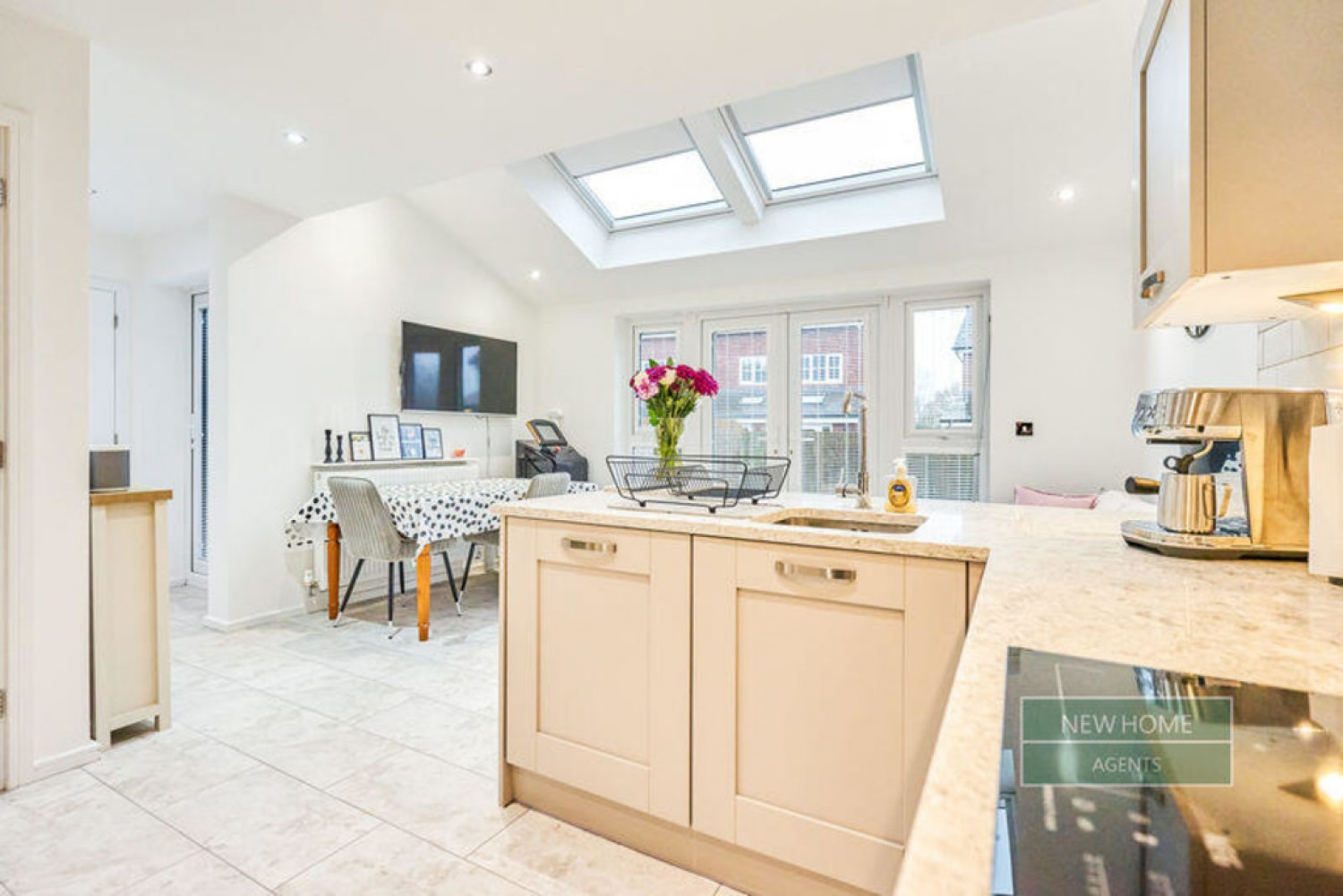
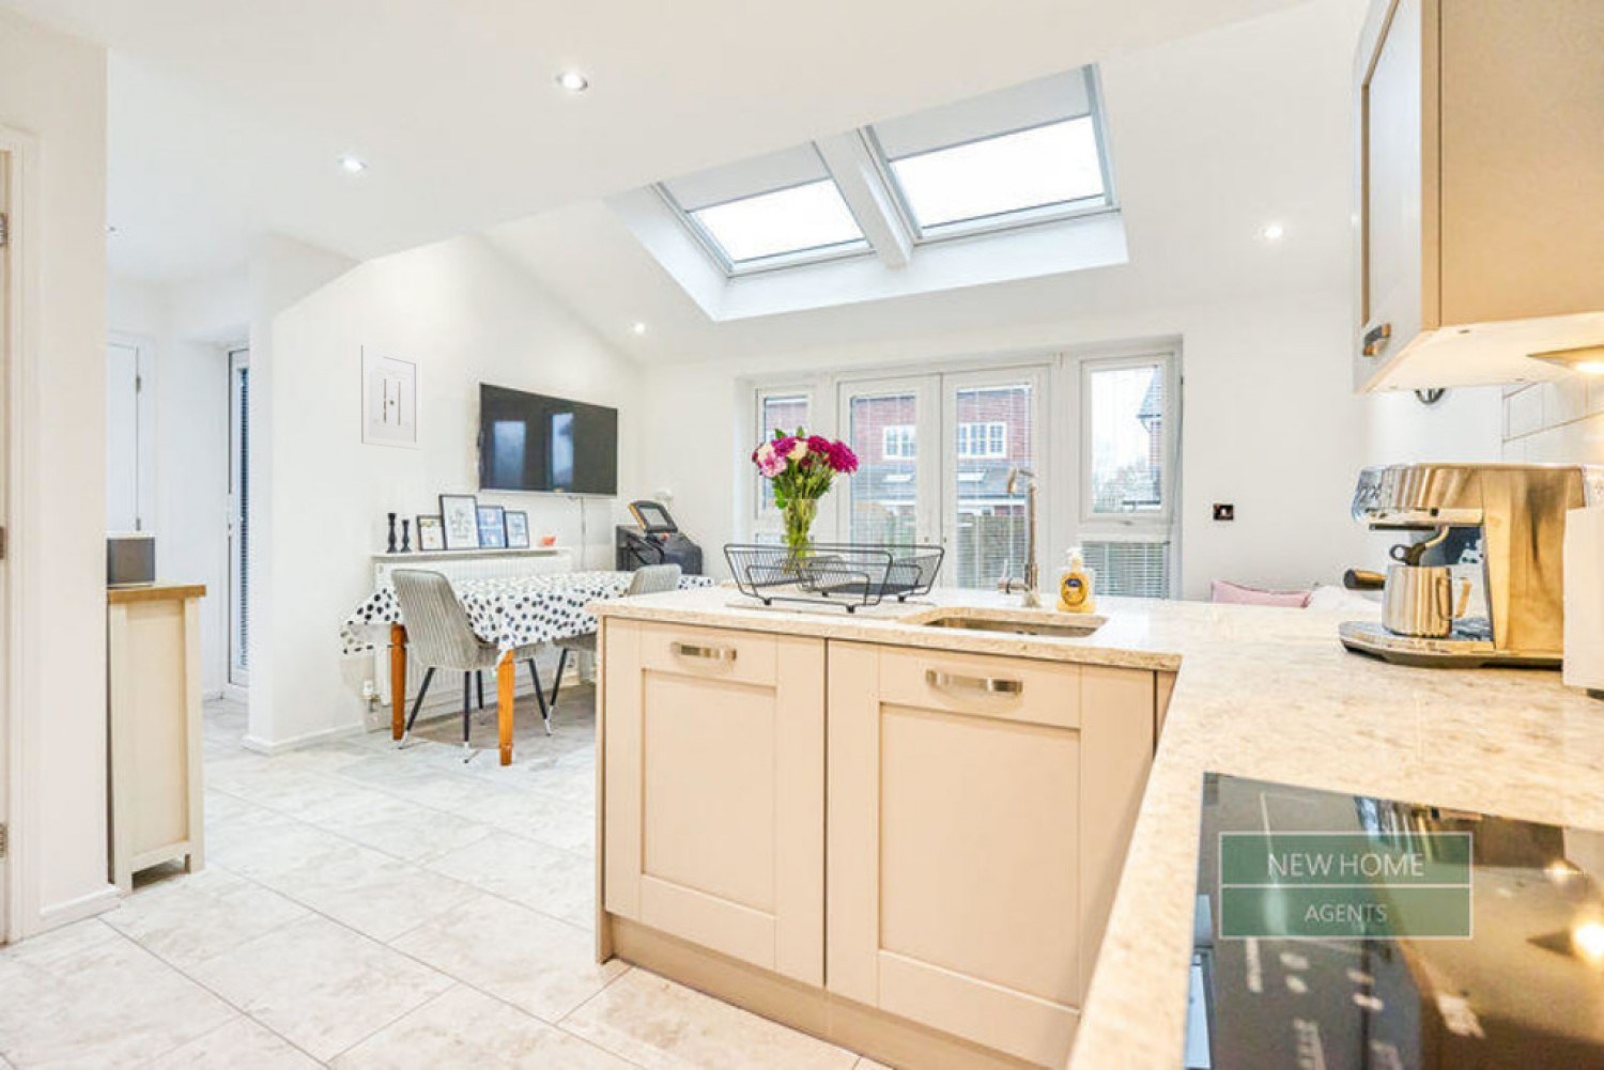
+ wall art [361,344,423,451]
